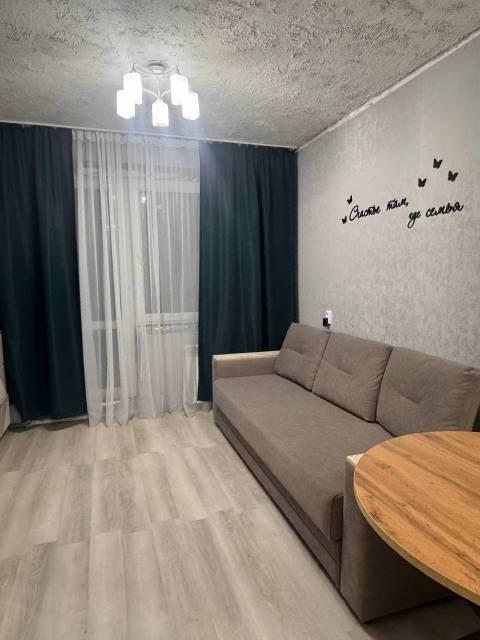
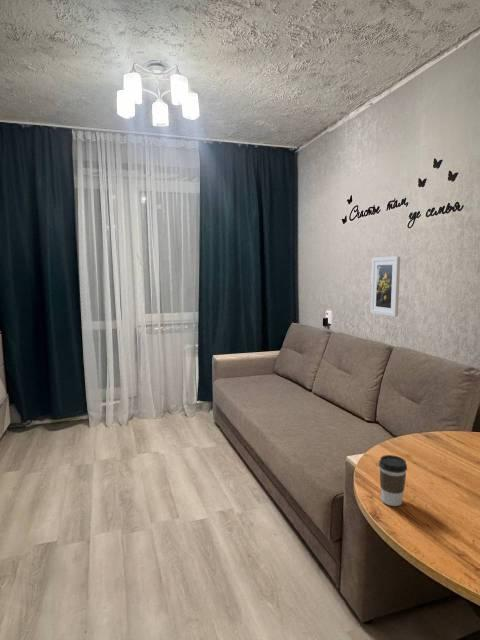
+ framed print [370,255,401,318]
+ coffee cup [378,454,408,507]
